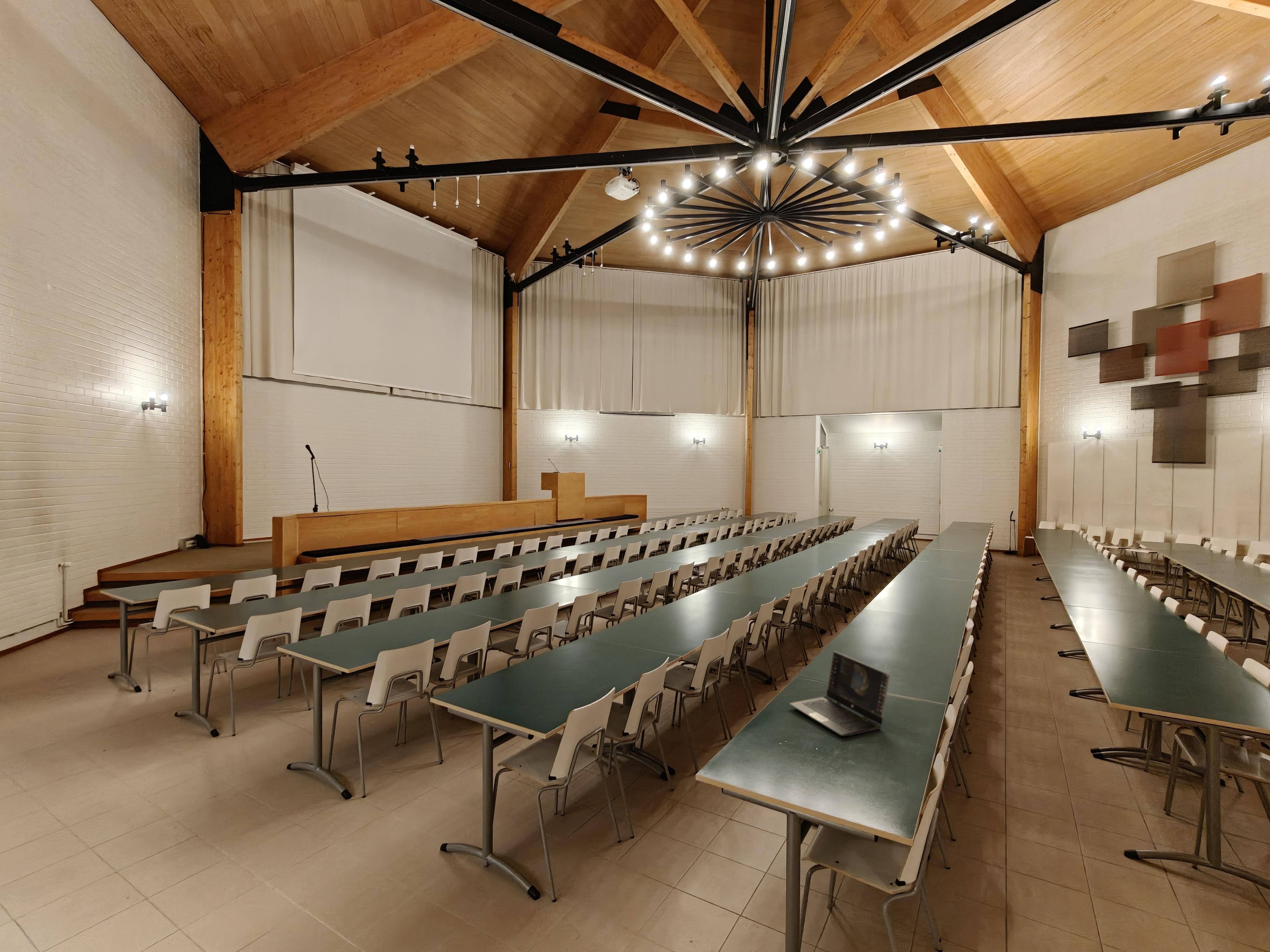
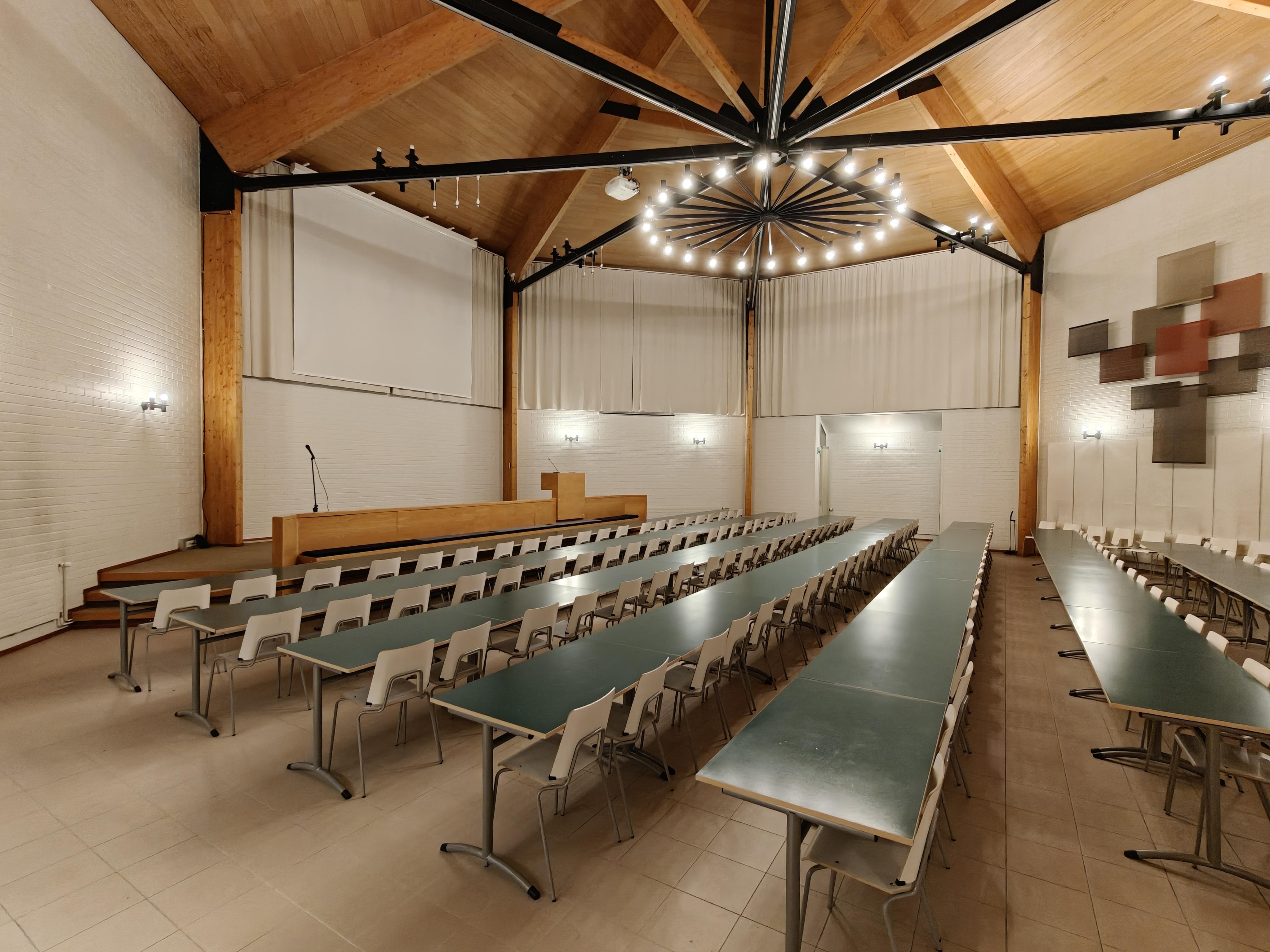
- laptop computer [789,650,890,736]
